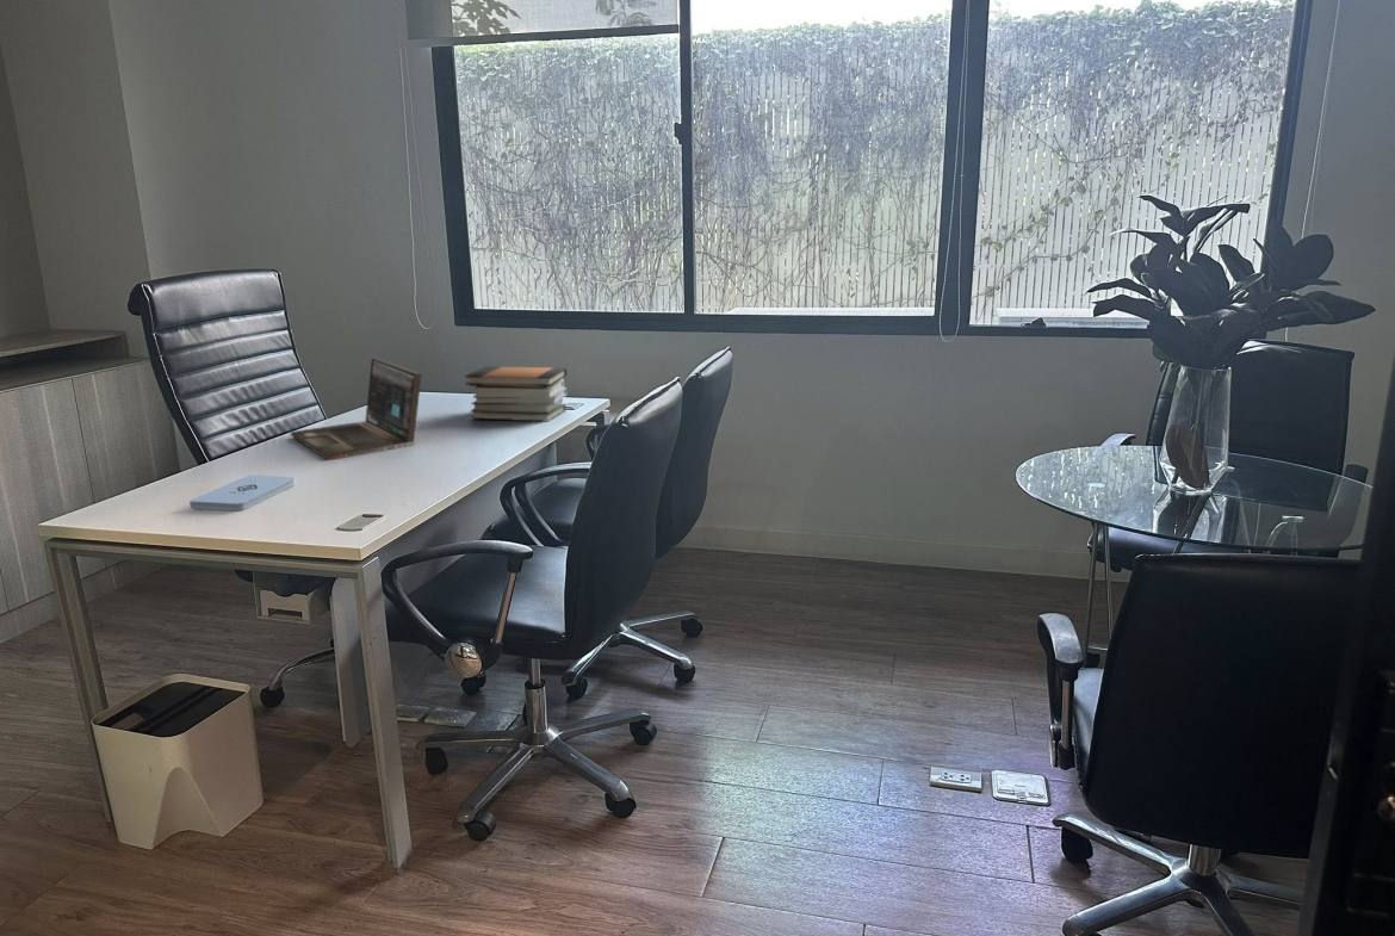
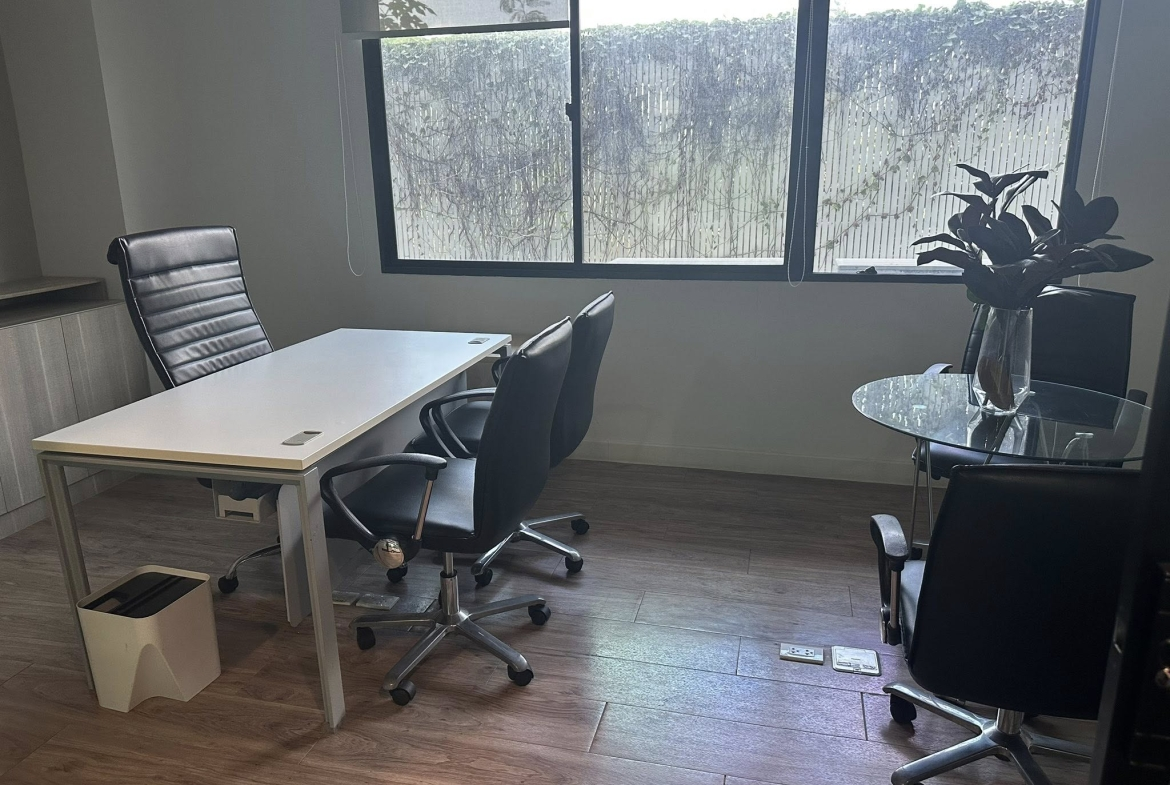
- laptop [290,357,423,461]
- notepad [188,475,296,512]
- book stack [464,365,568,423]
